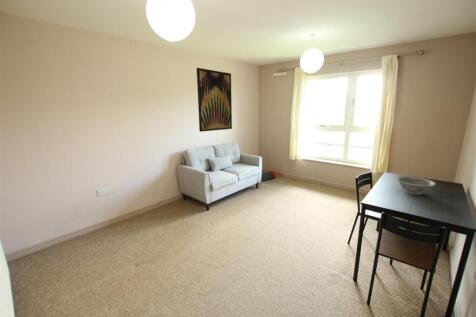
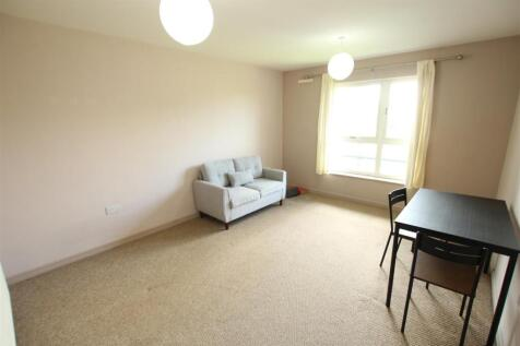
- wall art [196,67,233,133]
- bowl [395,175,437,196]
